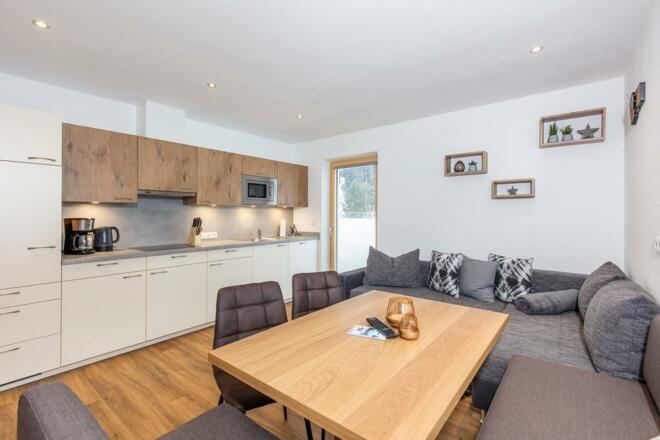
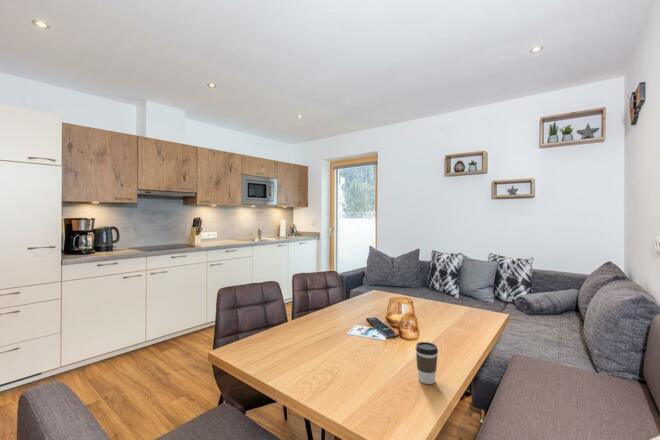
+ coffee cup [415,341,439,385]
